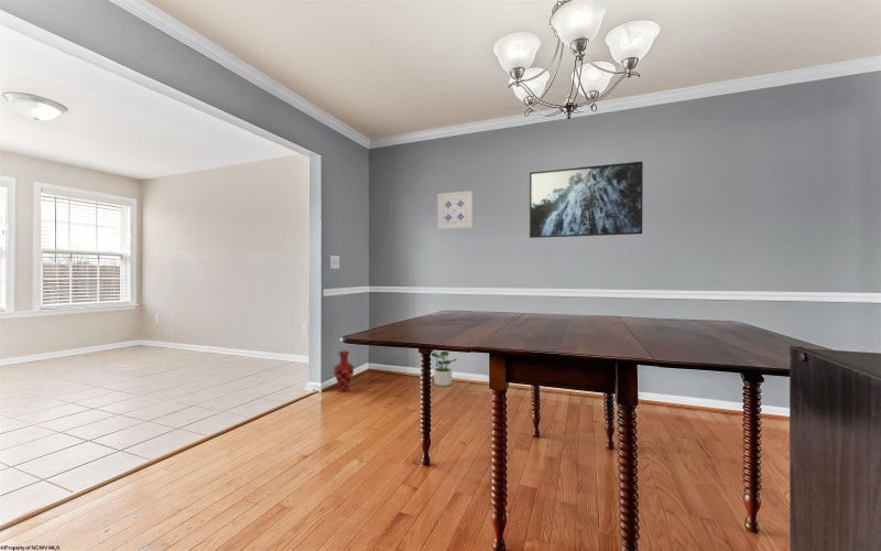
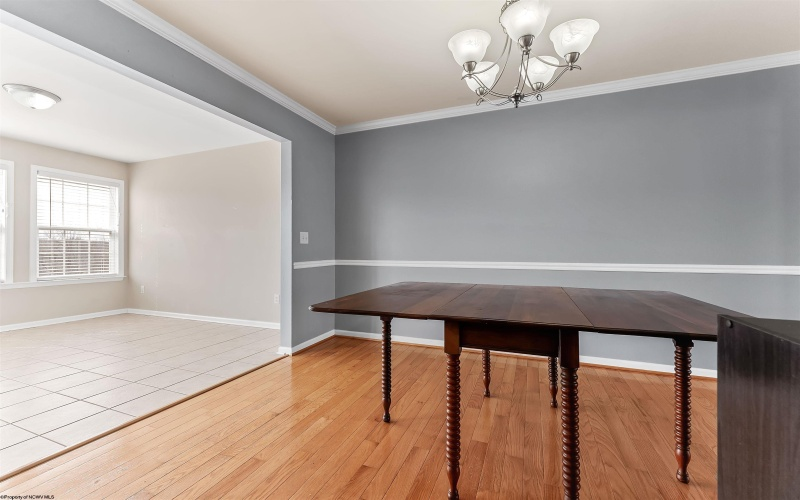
- potted plant [431,350,458,387]
- wall art [437,190,474,230]
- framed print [529,160,644,239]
- vase [333,350,355,393]
